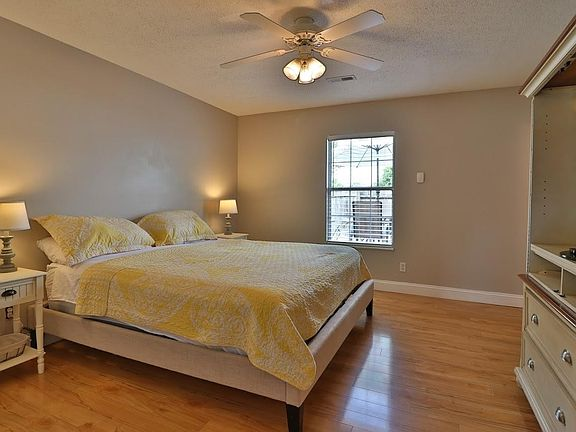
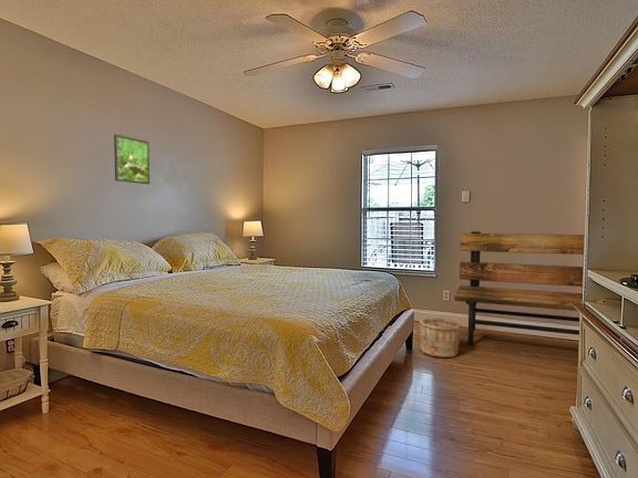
+ bench [453,230,586,346]
+ wooden bucket [419,316,462,358]
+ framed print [113,134,151,185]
